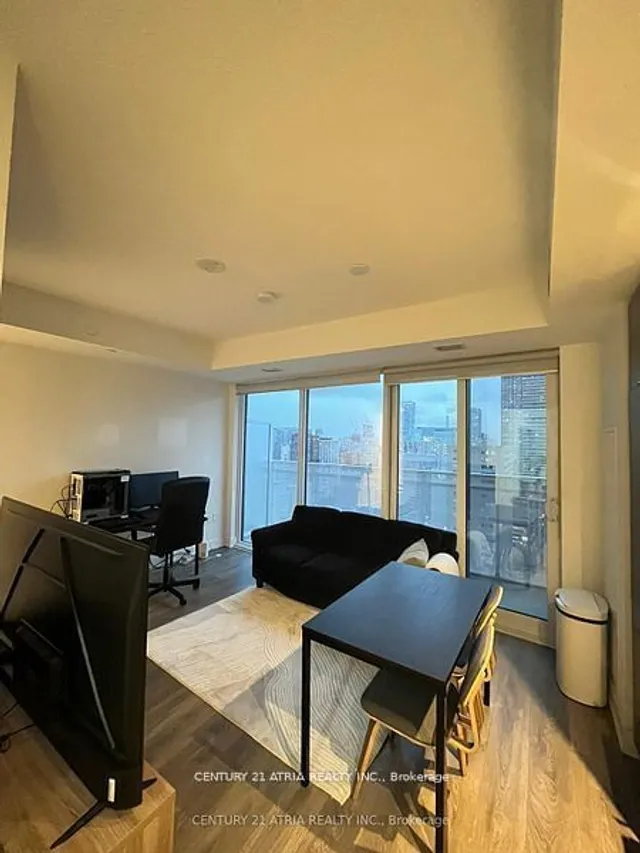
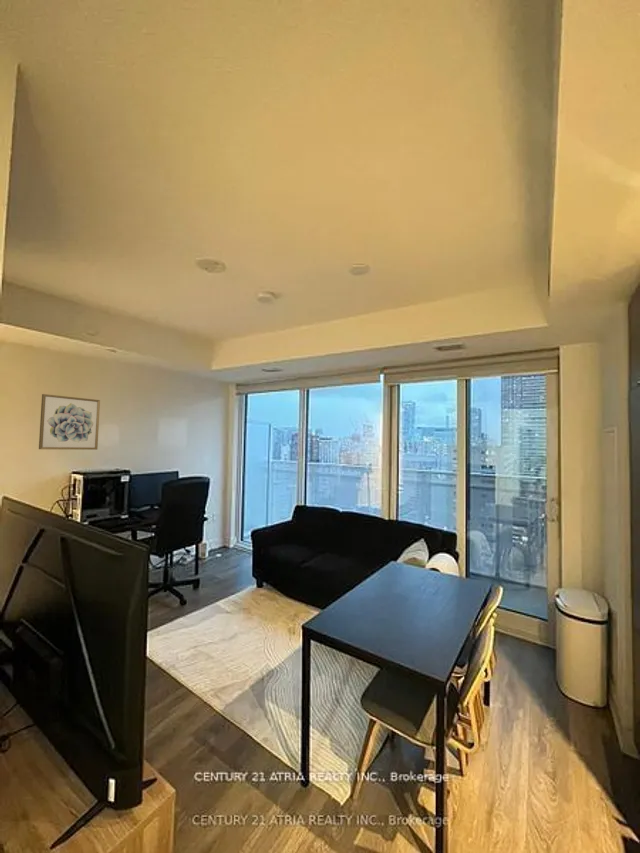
+ wall art [38,393,101,451]
